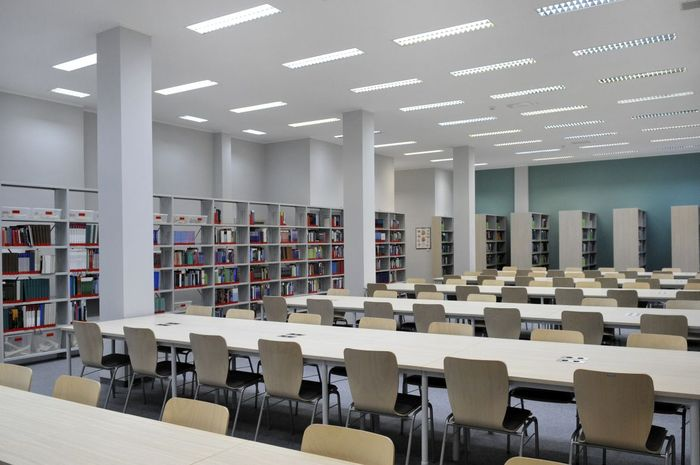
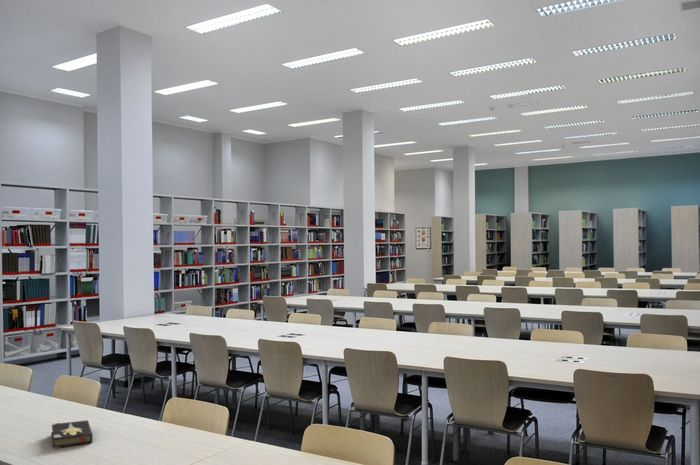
+ hardback book [50,419,93,450]
